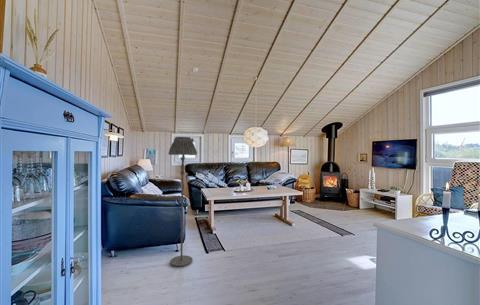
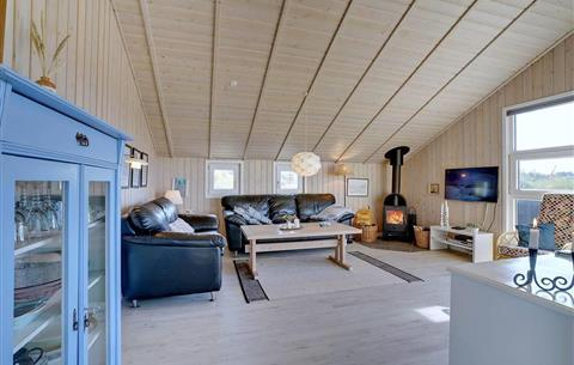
- floor lamp [167,136,198,268]
